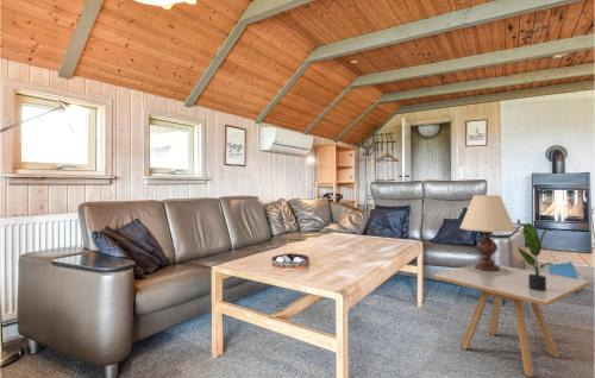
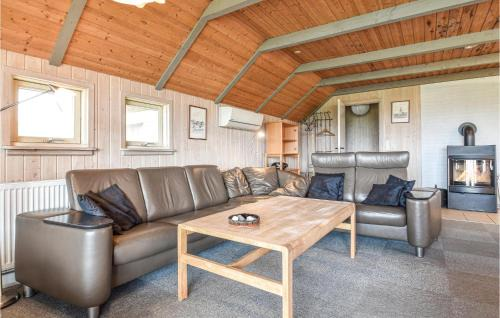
- side table [433,264,590,378]
- table lamp [458,194,518,275]
- bowl [547,260,581,292]
- potted plant [516,221,553,291]
